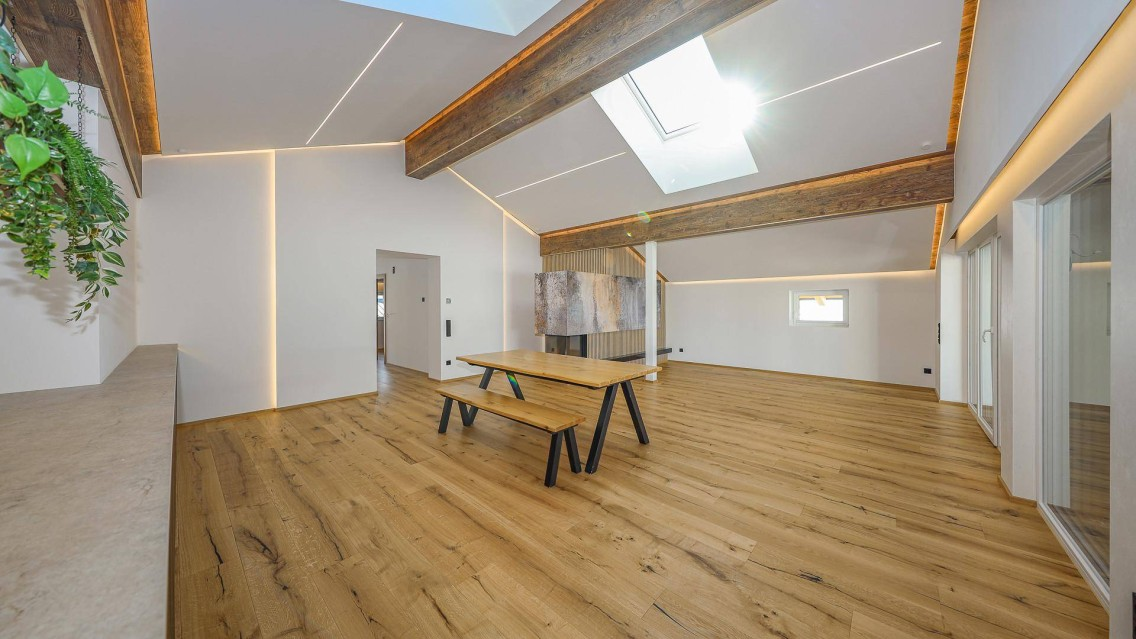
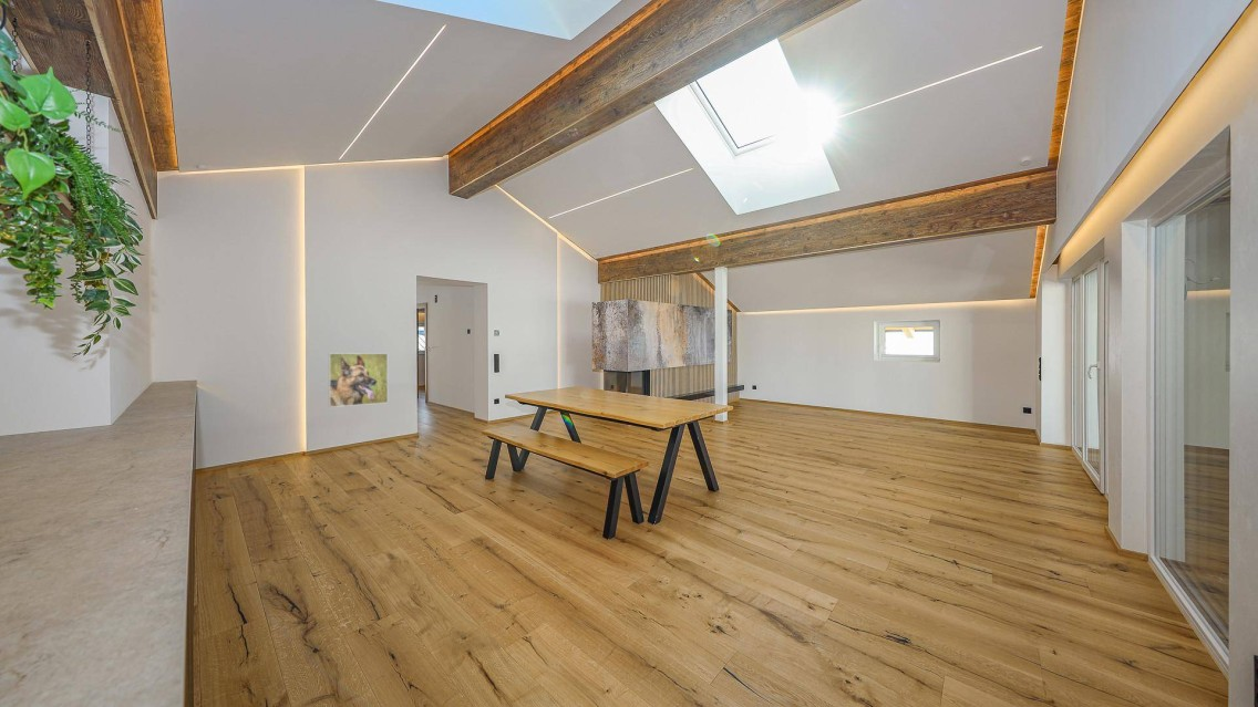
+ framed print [328,352,389,408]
